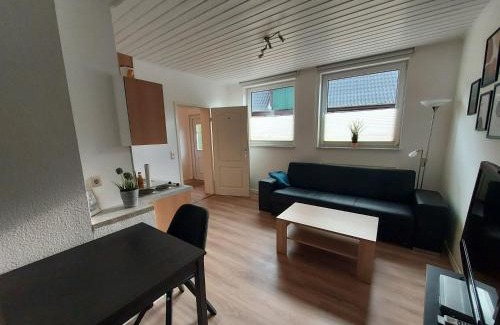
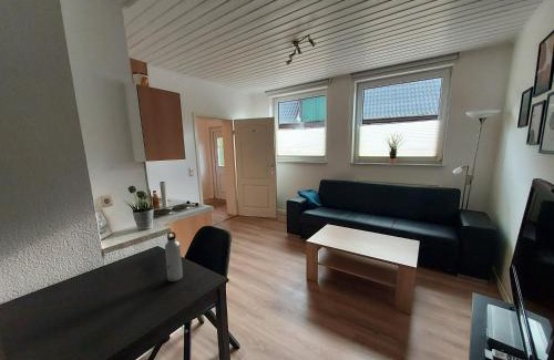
+ water bottle [164,230,184,282]
